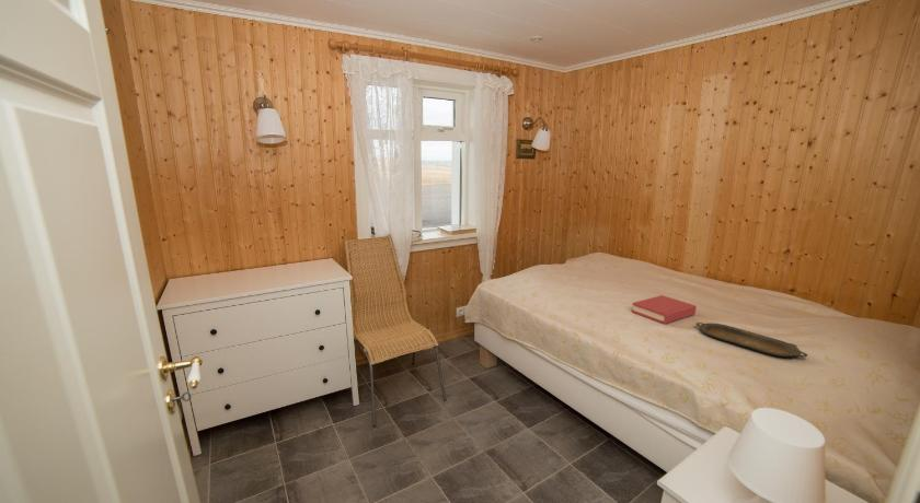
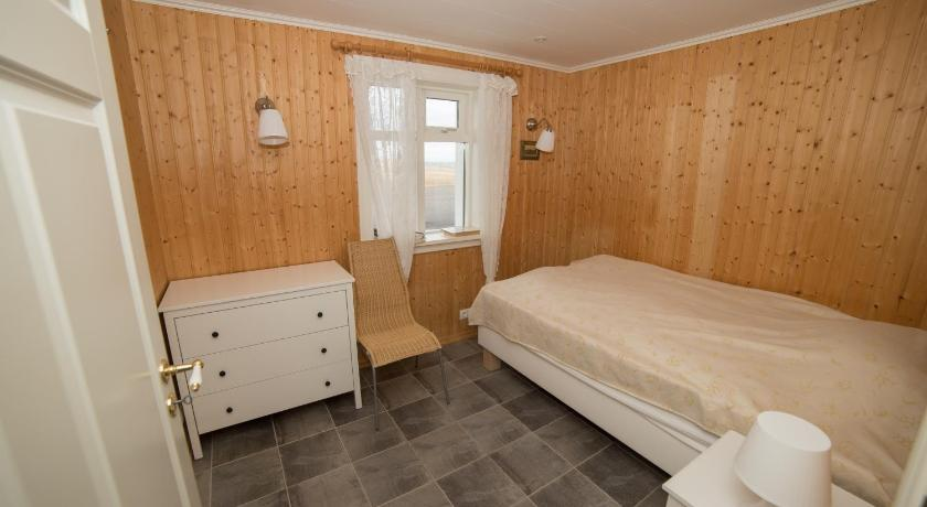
- serving tray [694,321,808,359]
- hardback book [631,294,698,325]
